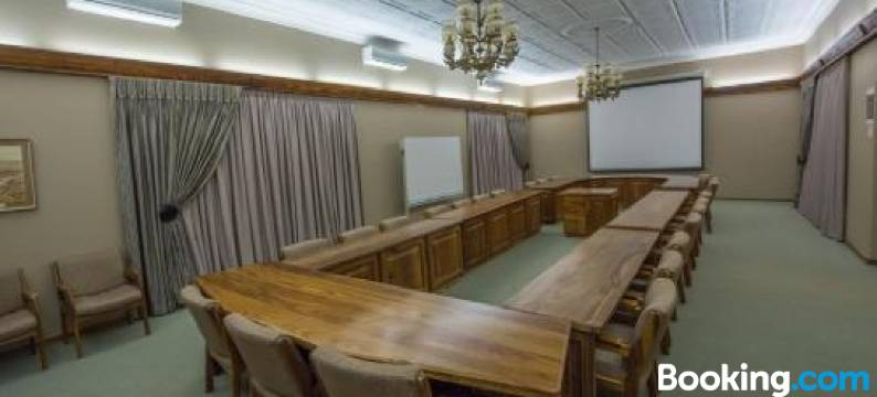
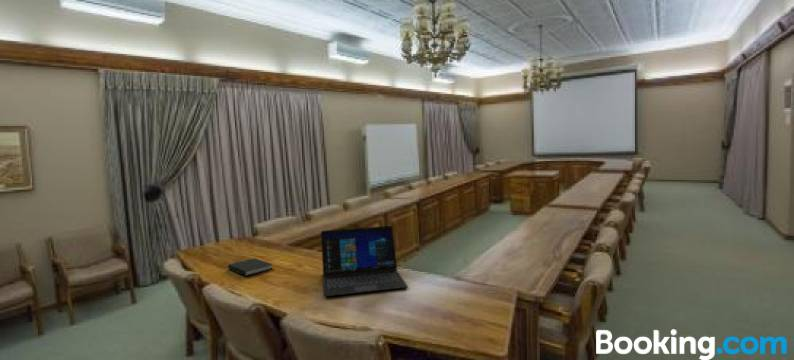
+ book [227,257,274,277]
+ laptop [320,225,409,297]
